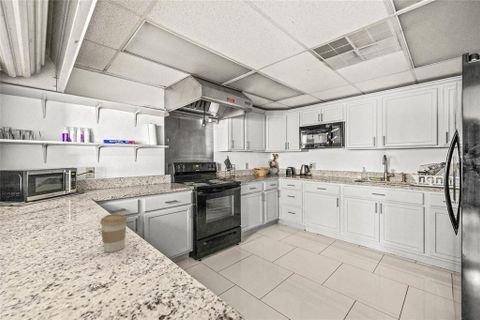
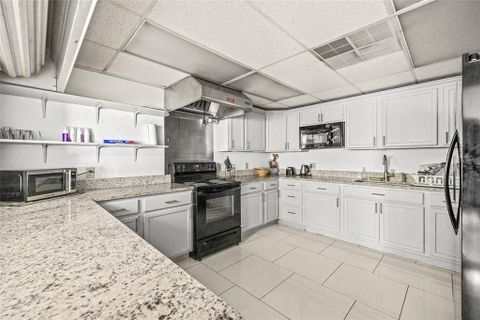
- coffee cup [99,213,128,253]
